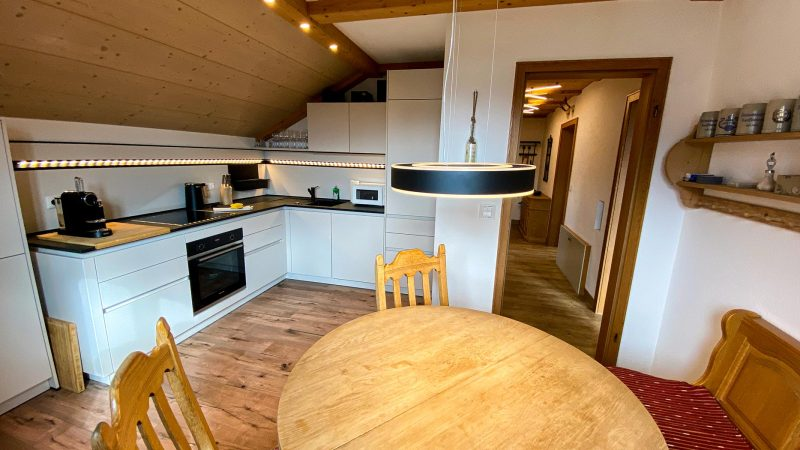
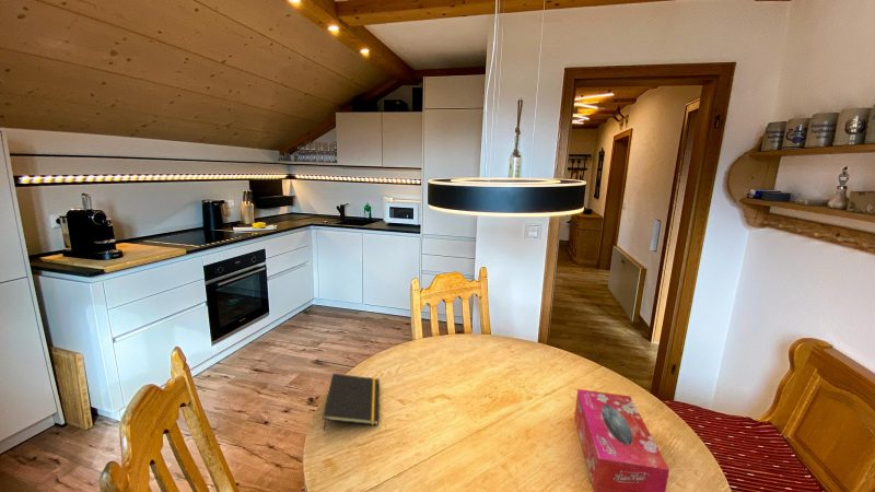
+ notepad [322,373,380,432]
+ tissue box [573,388,670,492]
